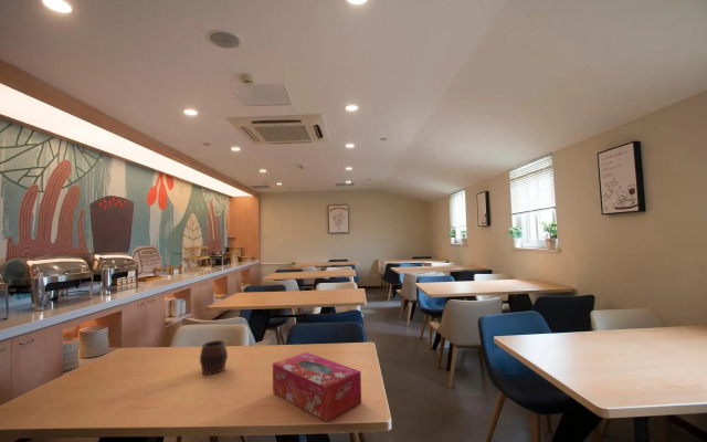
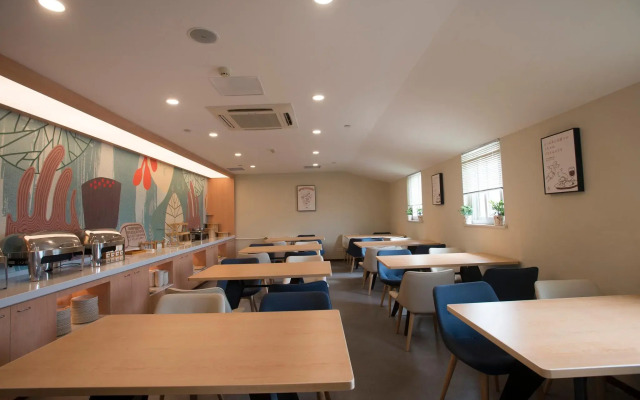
- cup [199,339,229,376]
- tissue box [272,351,362,422]
